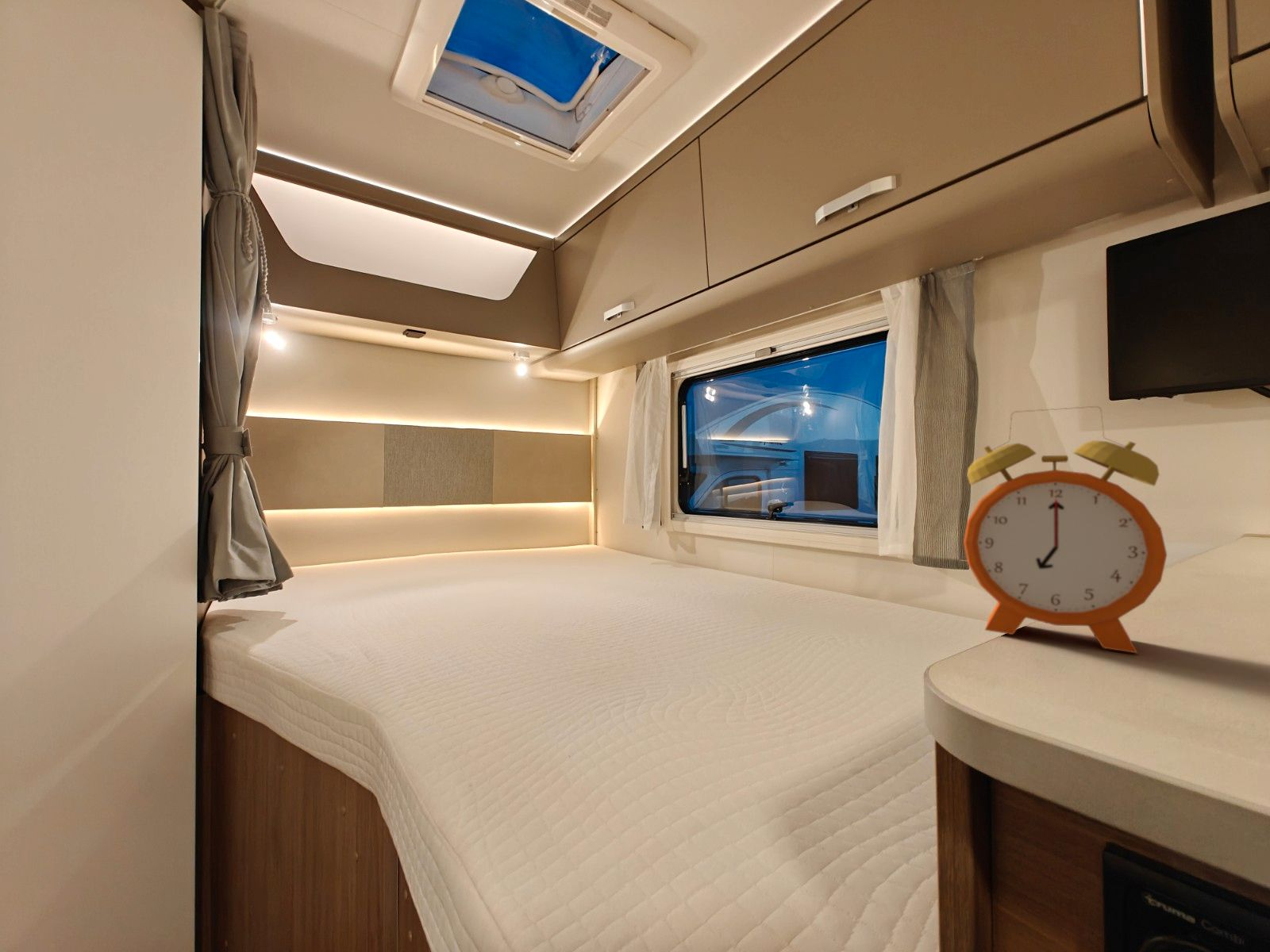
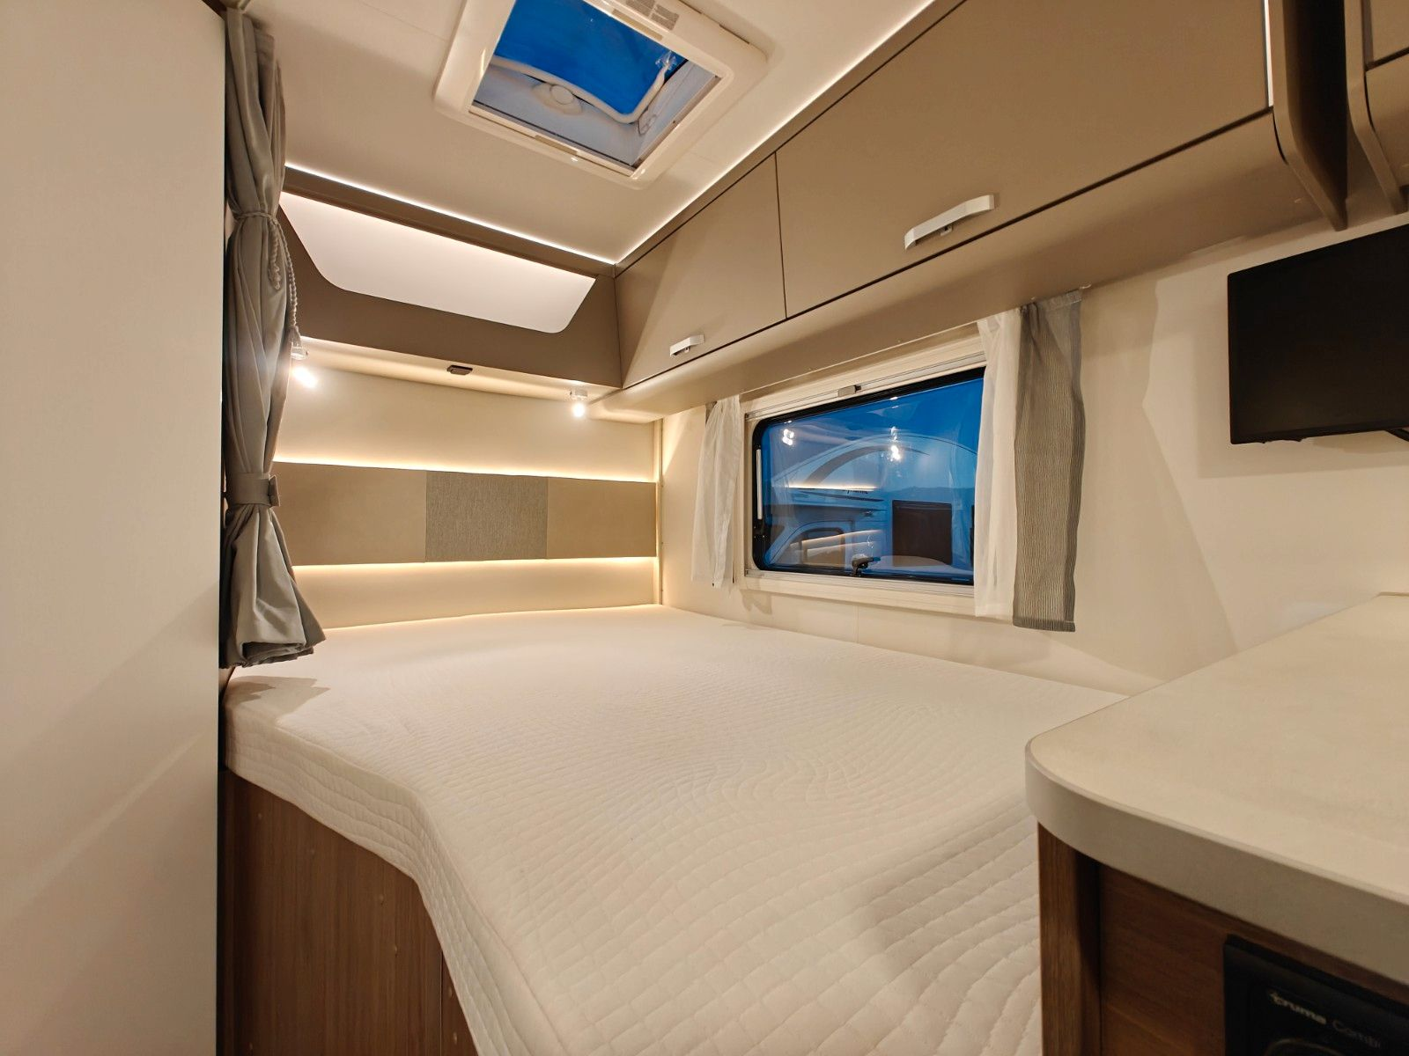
- alarm clock [963,405,1168,655]
